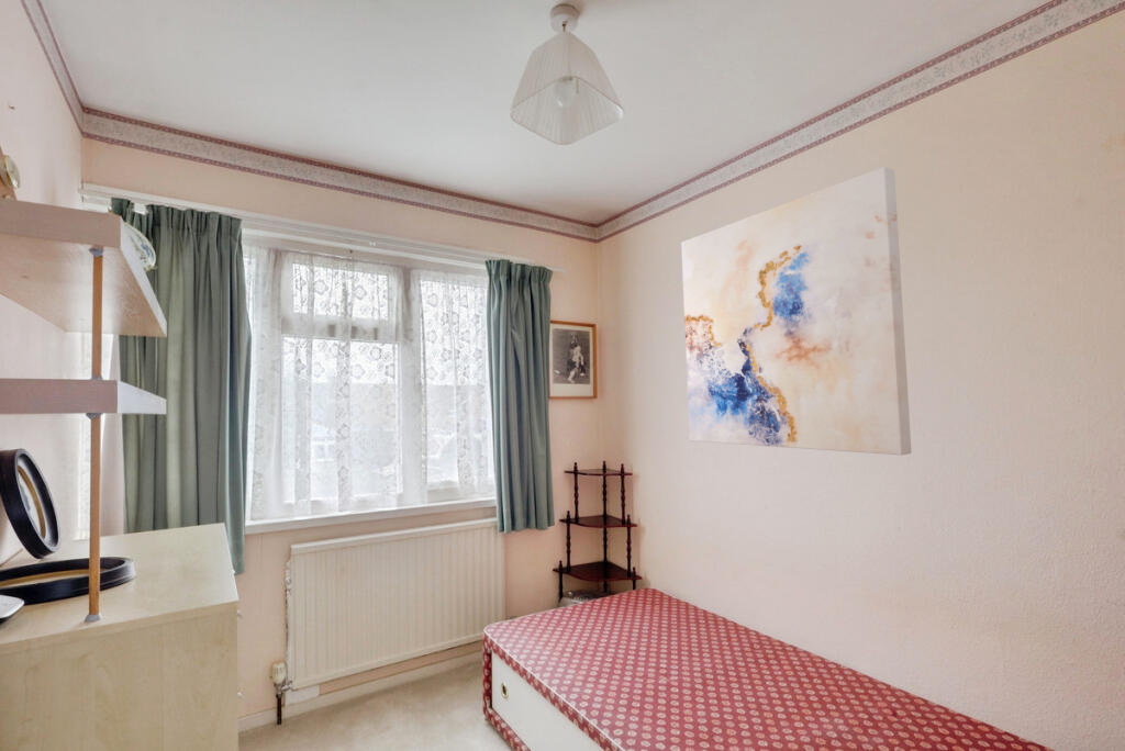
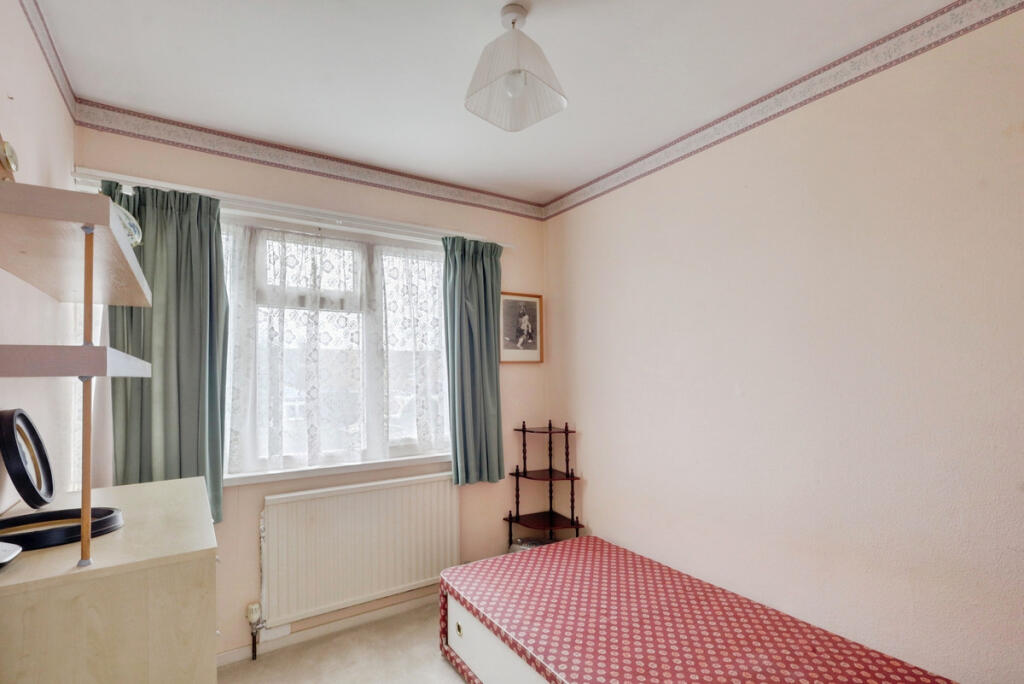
- wall art [680,166,912,456]
